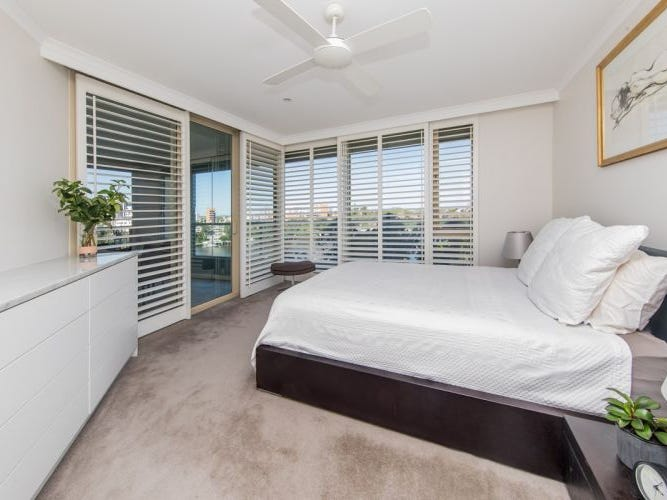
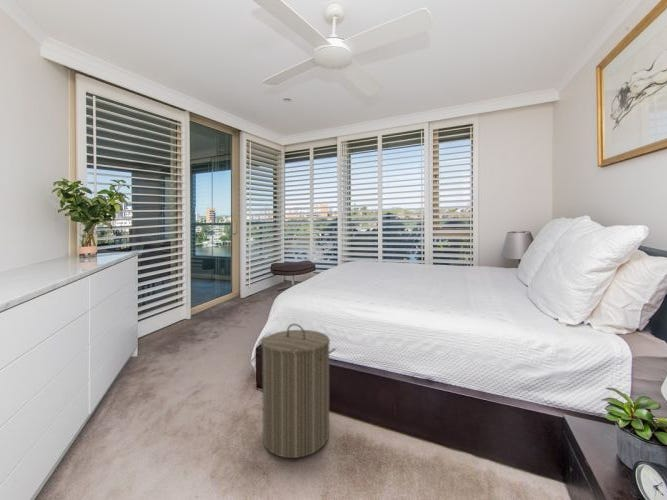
+ laundry hamper [260,323,337,459]
